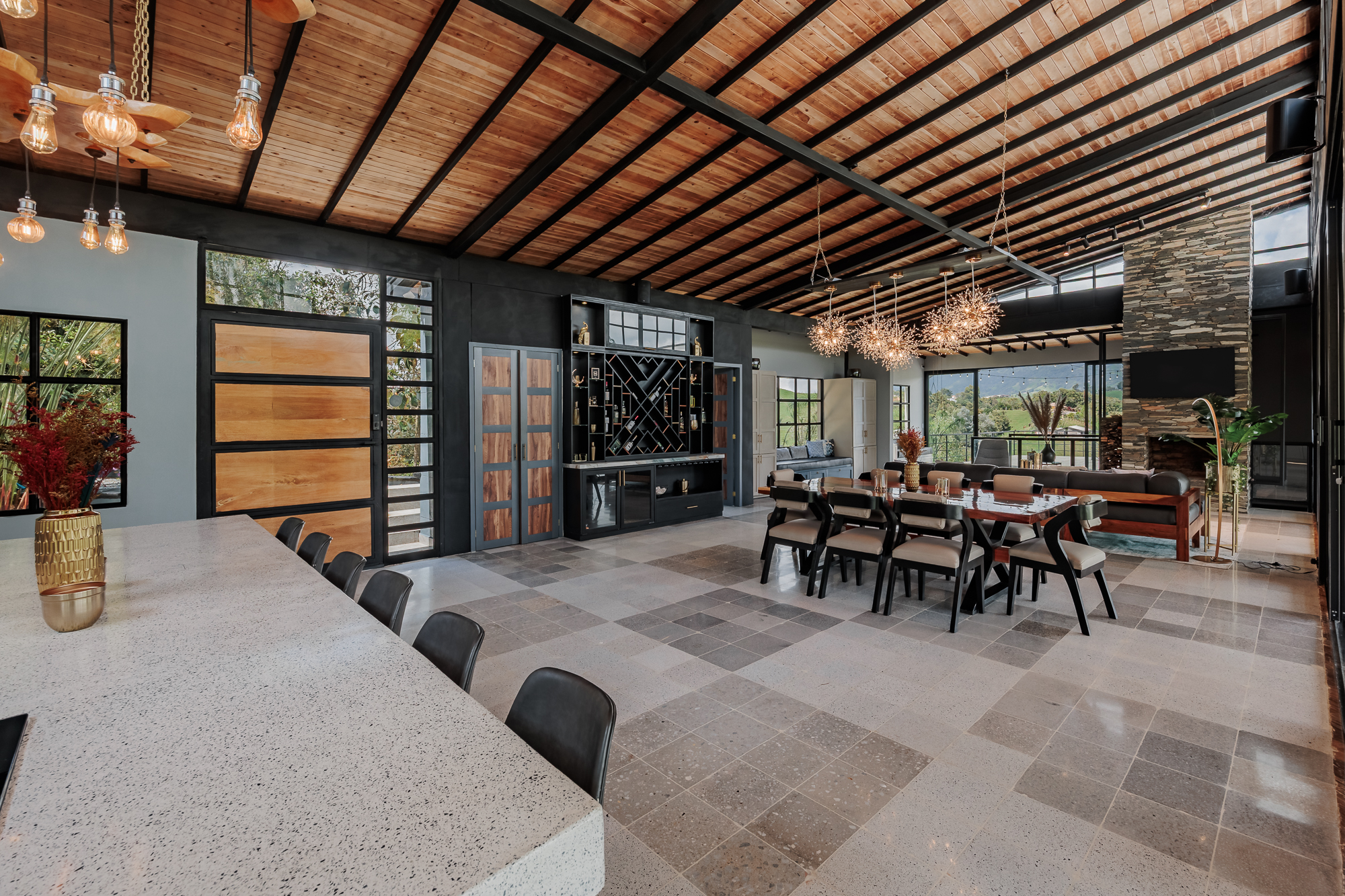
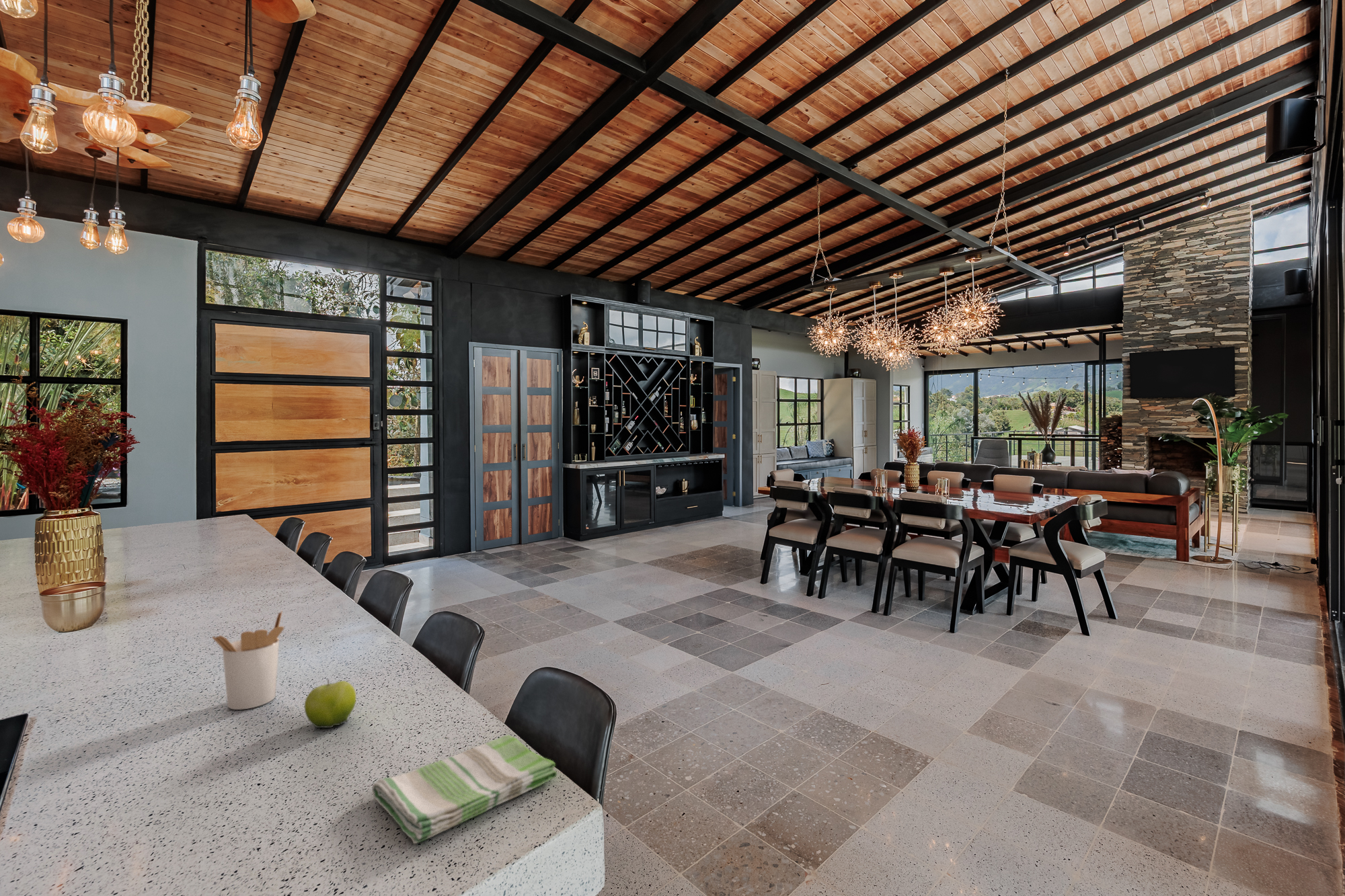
+ fruit [304,678,356,729]
+ dish towel [371,735,558,844]
+ utensil holder [211,610,284,710]
